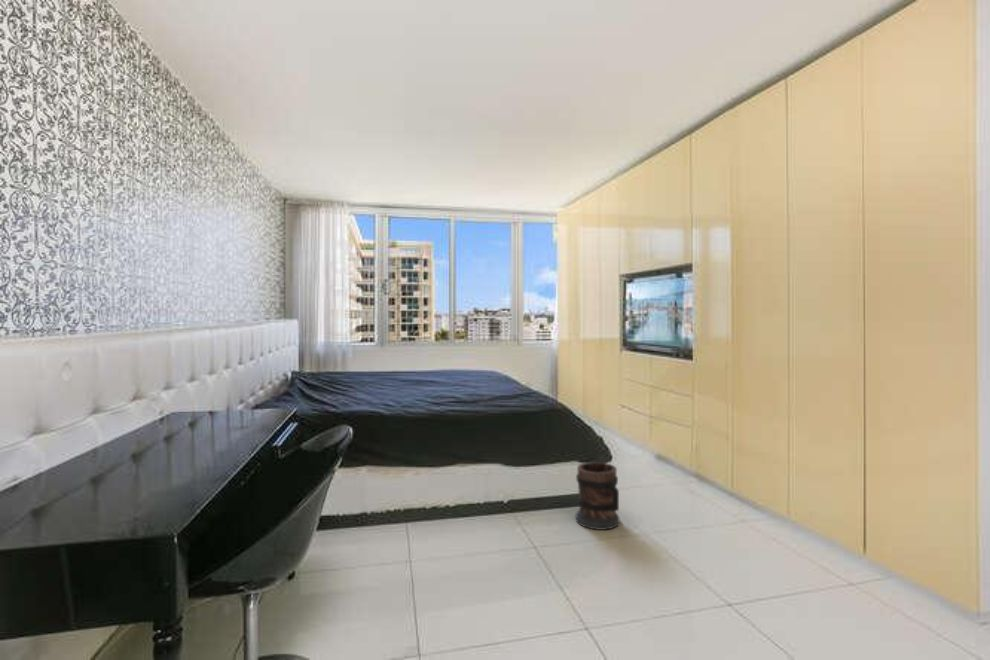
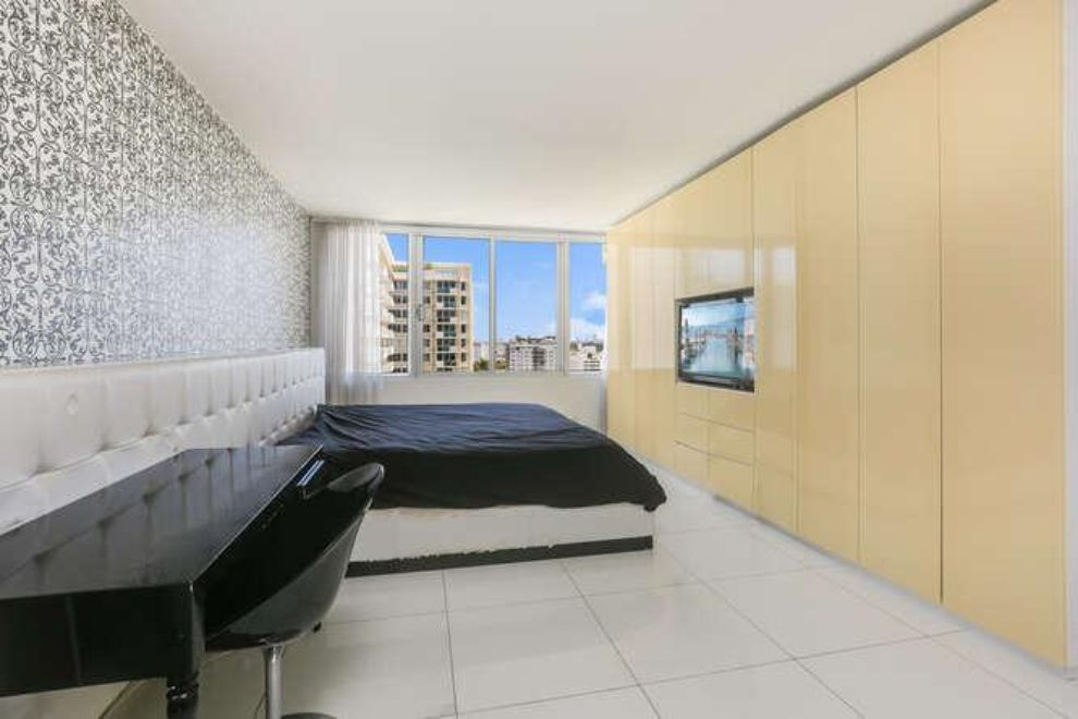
- wooden barrel [575,461,621,531]
